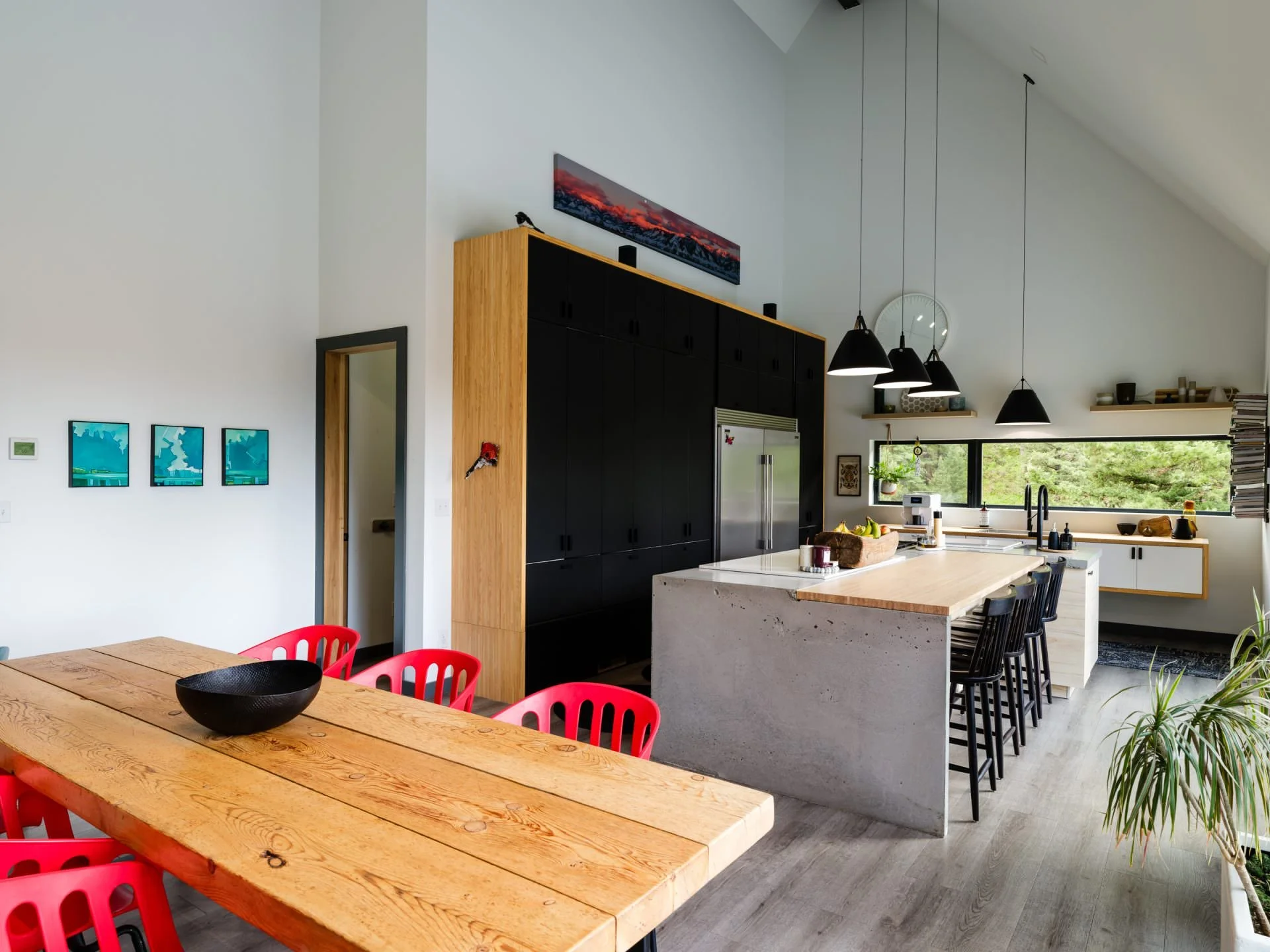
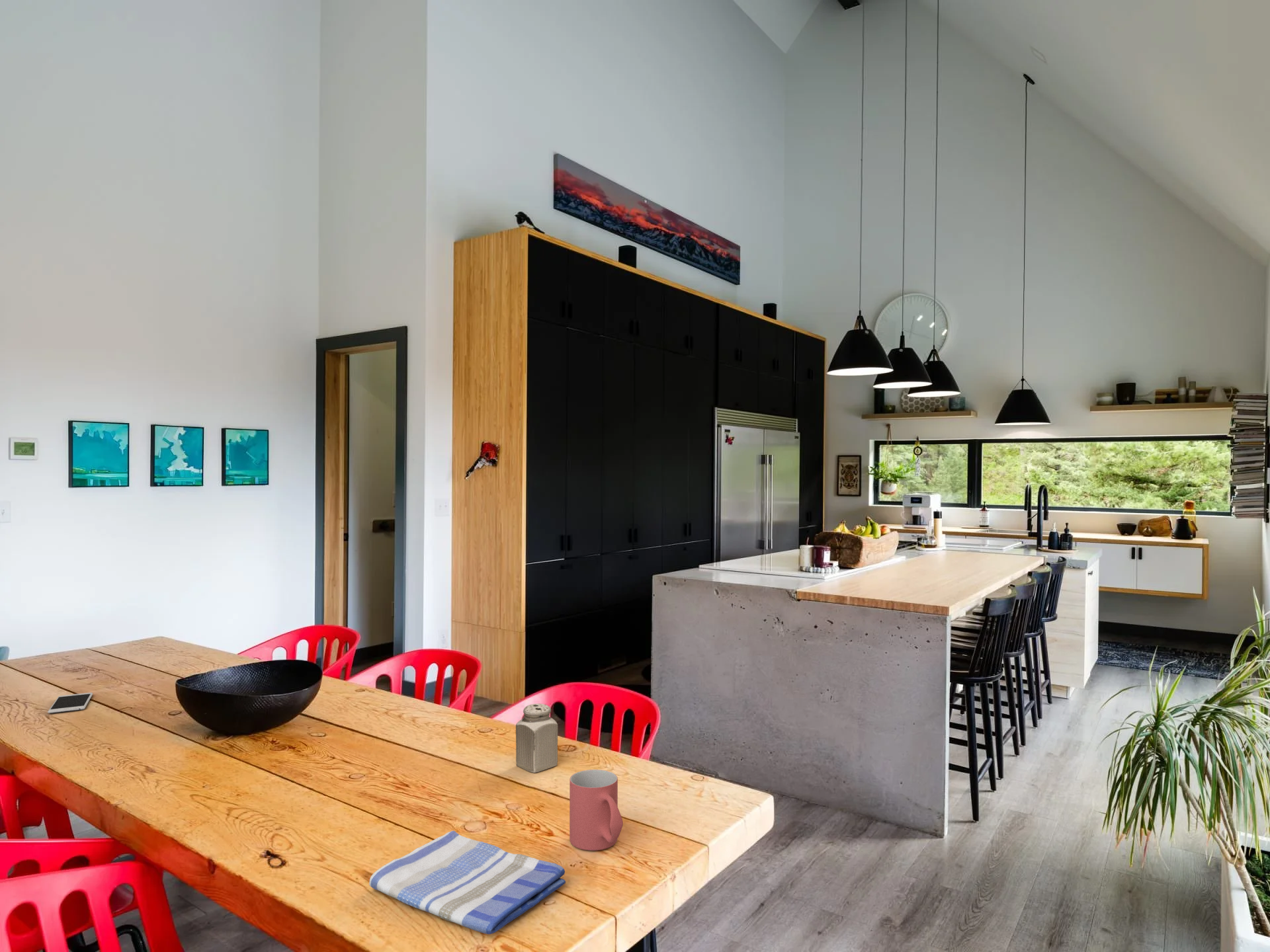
+ salt shaker [515,703,558,773]
+ mug [569,769,624,852]
+ smartphone [47,692,93,714]
+ dish towel [368,830,566,935]
